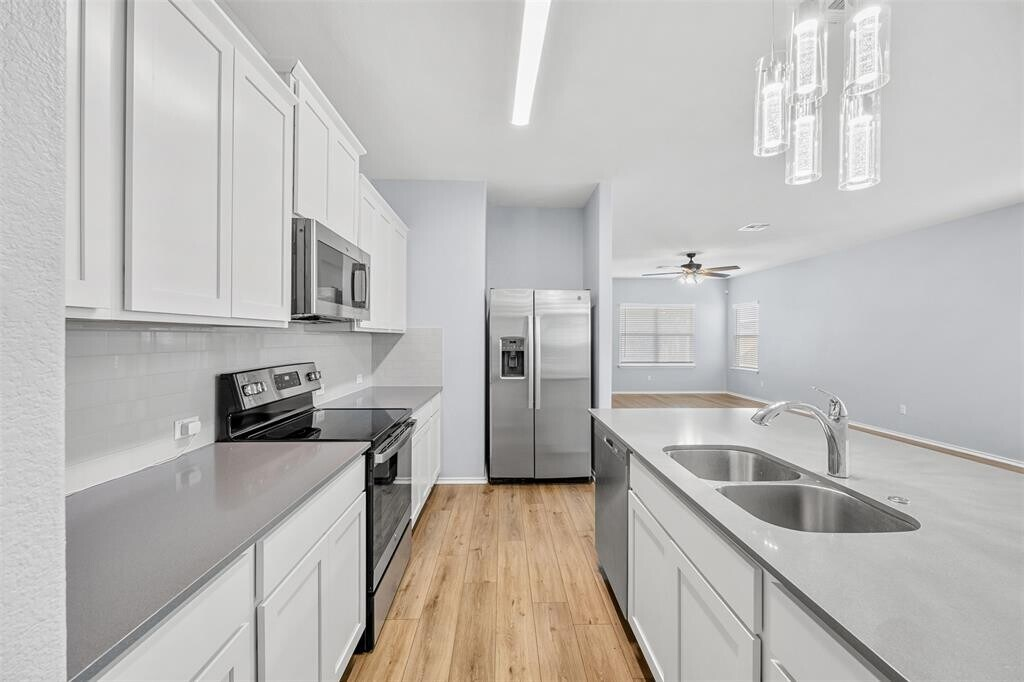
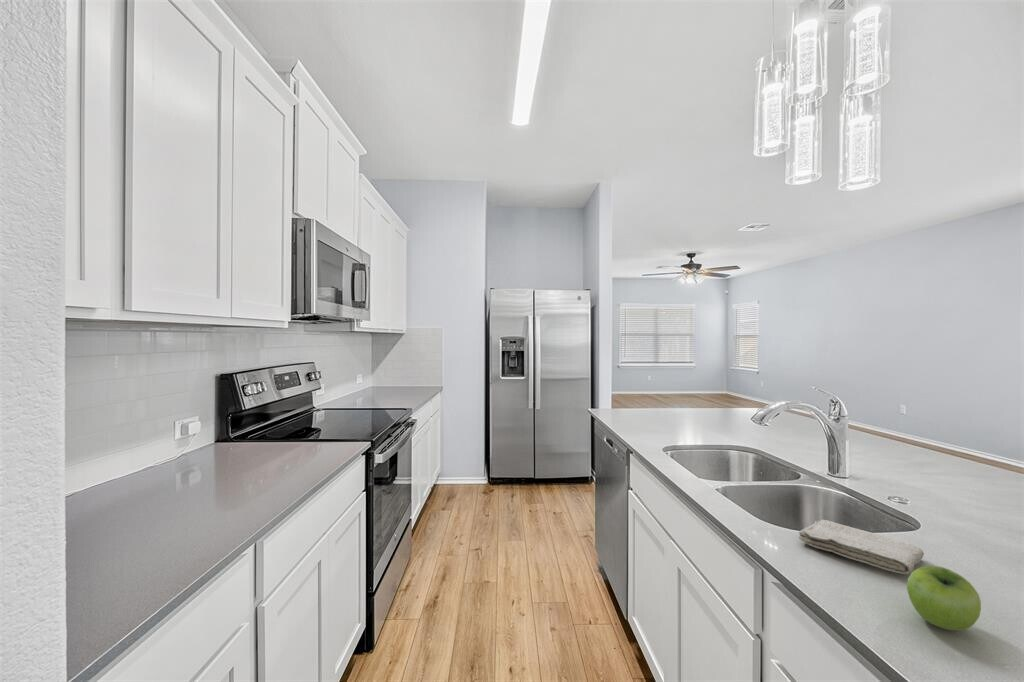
+ washcloth [798,519,925,575]
+ fruit [906,565,982,632]
